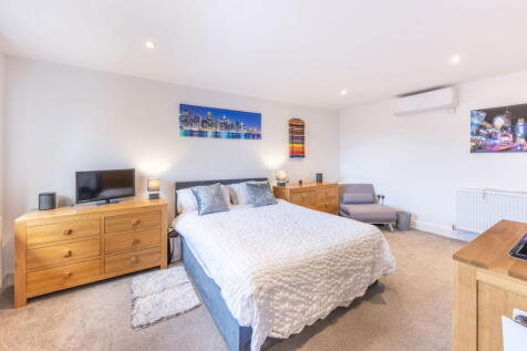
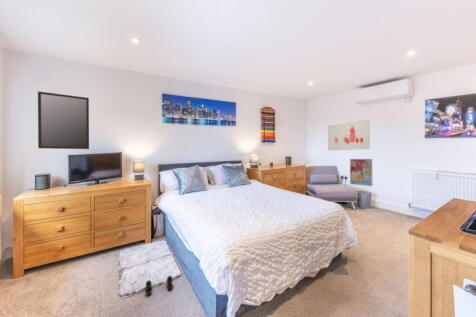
+ home mirror [37,91,90,150]
+ boots [144,275,175,297]
+ wall art [349,158,373,187]
+ wall art [327,118,371,152]
